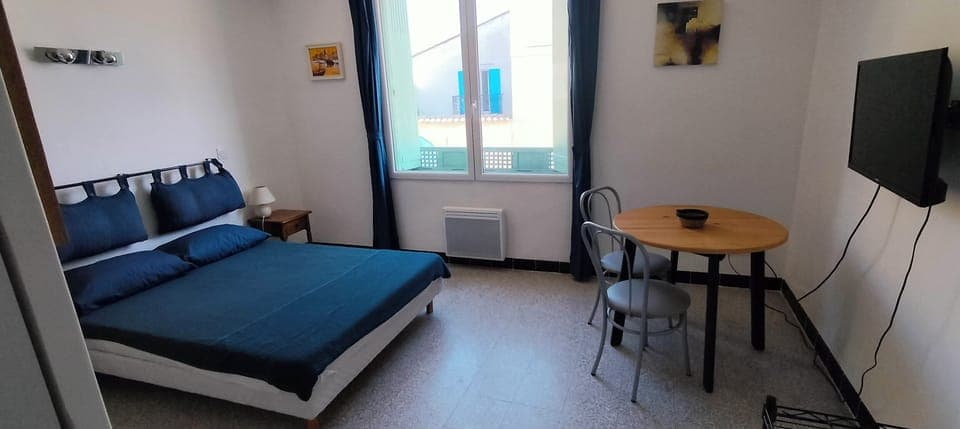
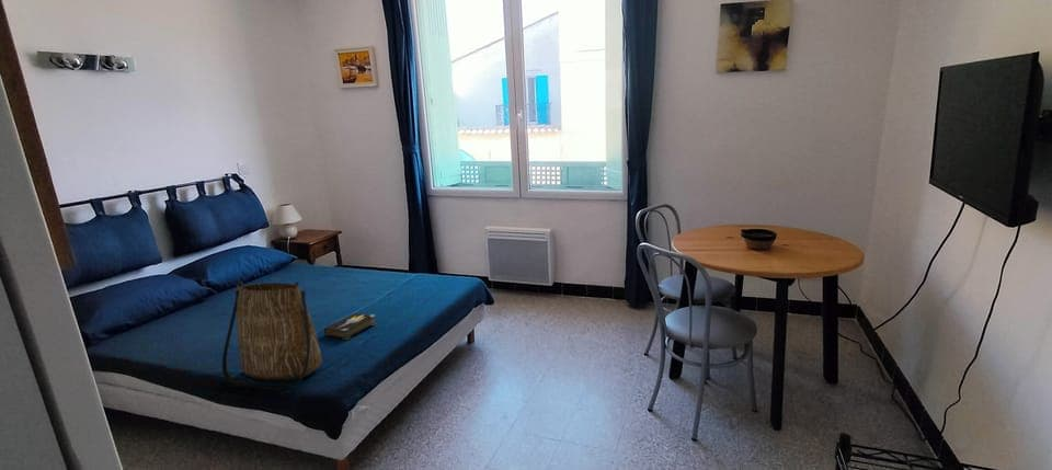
+ hardback book [323,312,378,341]
+ tote bag [221,277,323,391]
